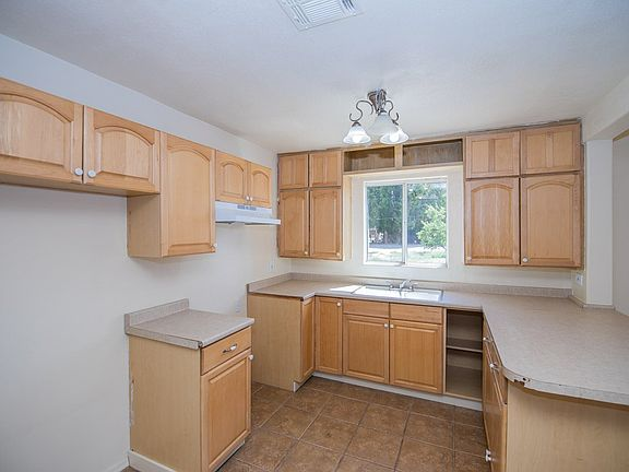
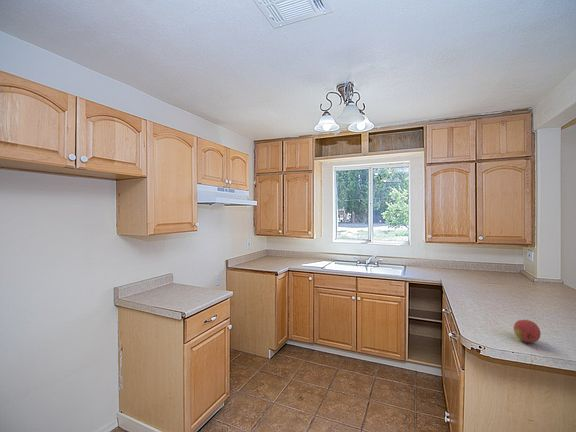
+ fruit [513,319,542,344]
